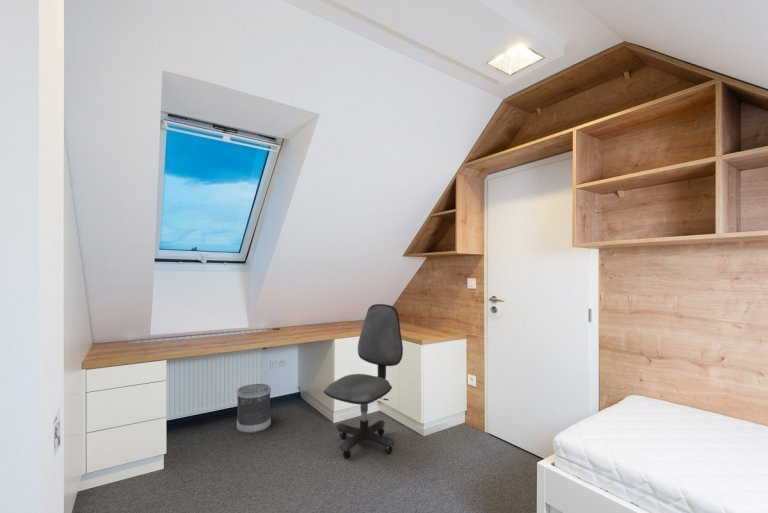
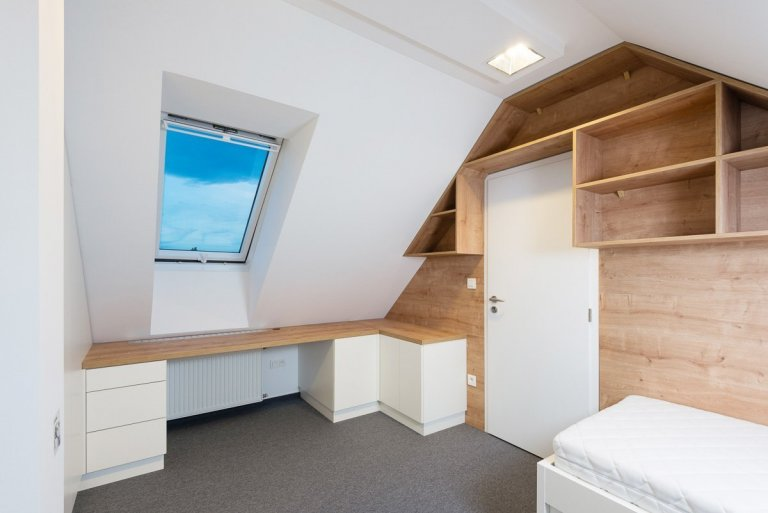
- office chair [323,303,404,459]
- wastebasket [236,383,272,434]
